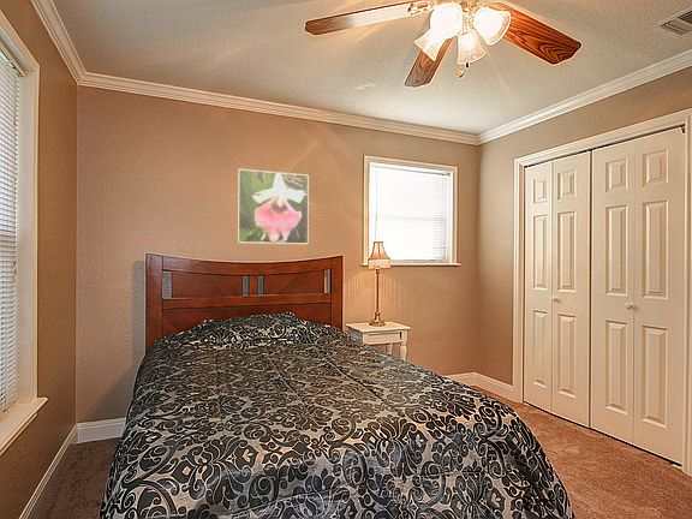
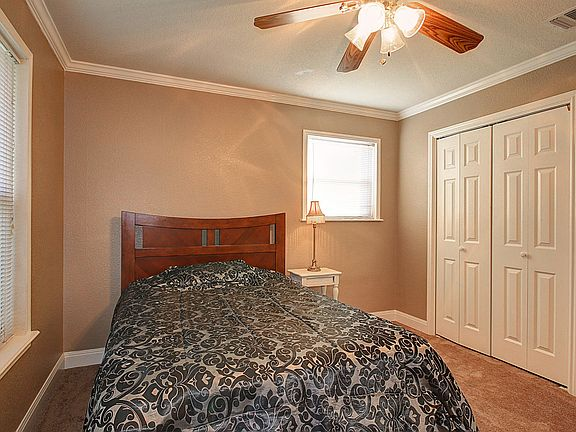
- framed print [237,168,310,245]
